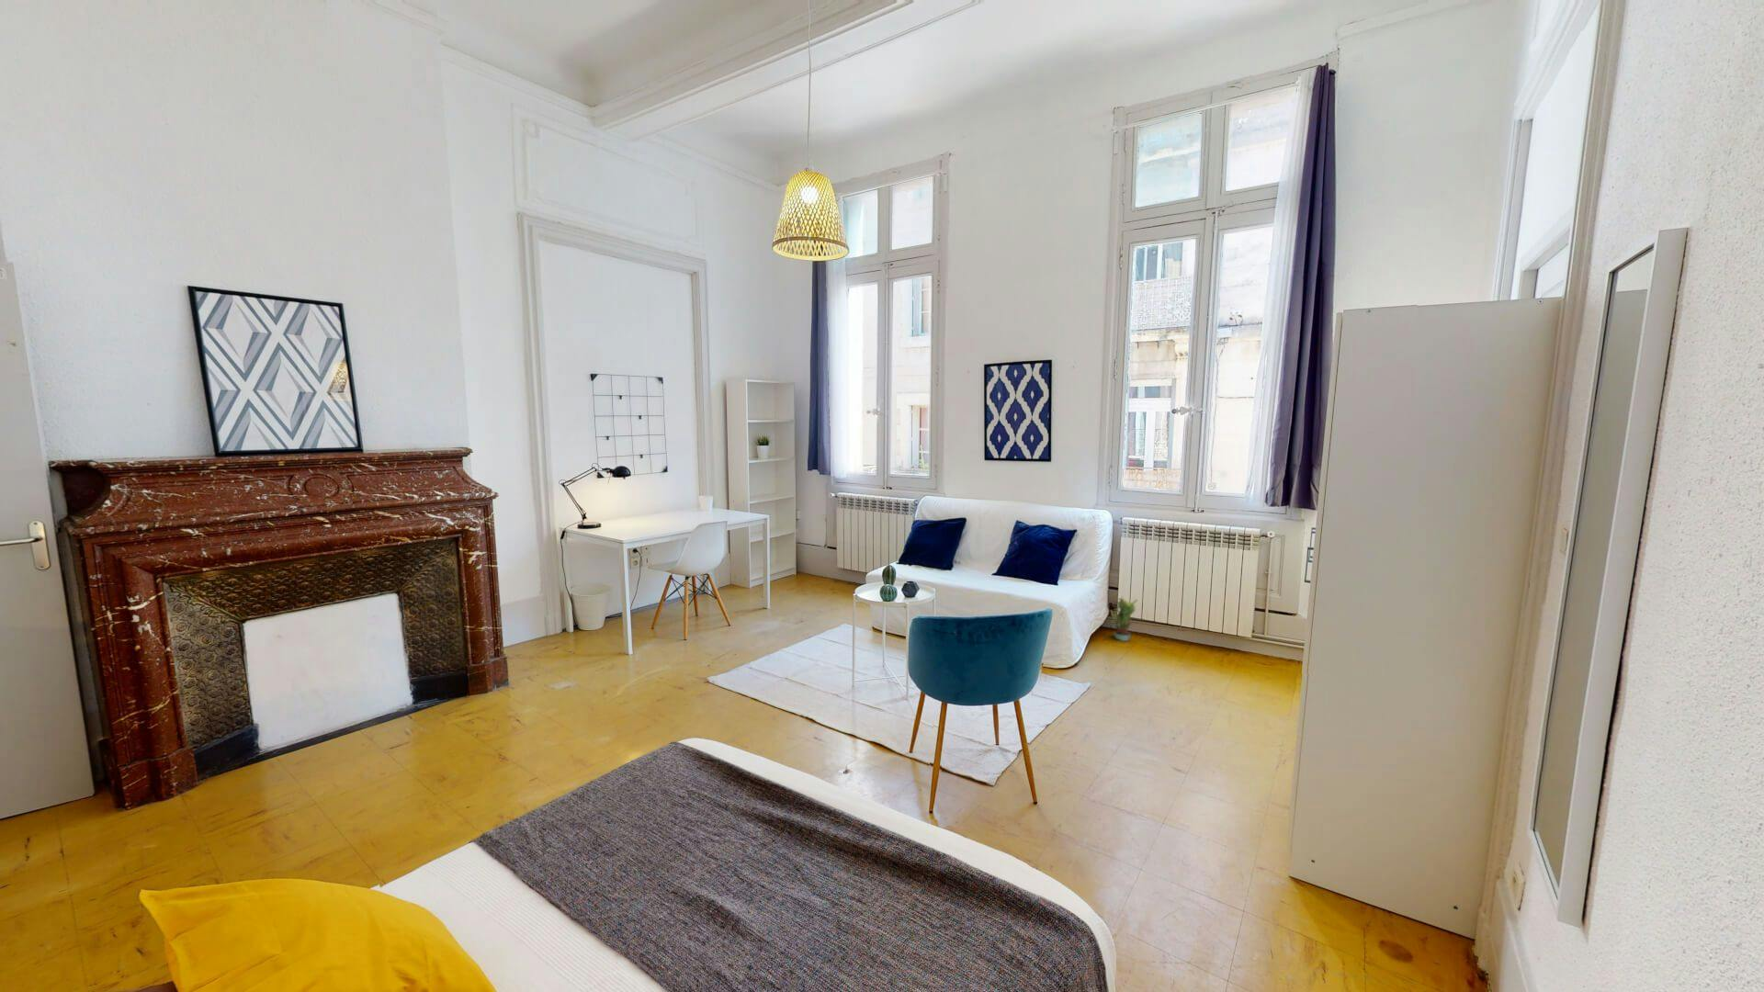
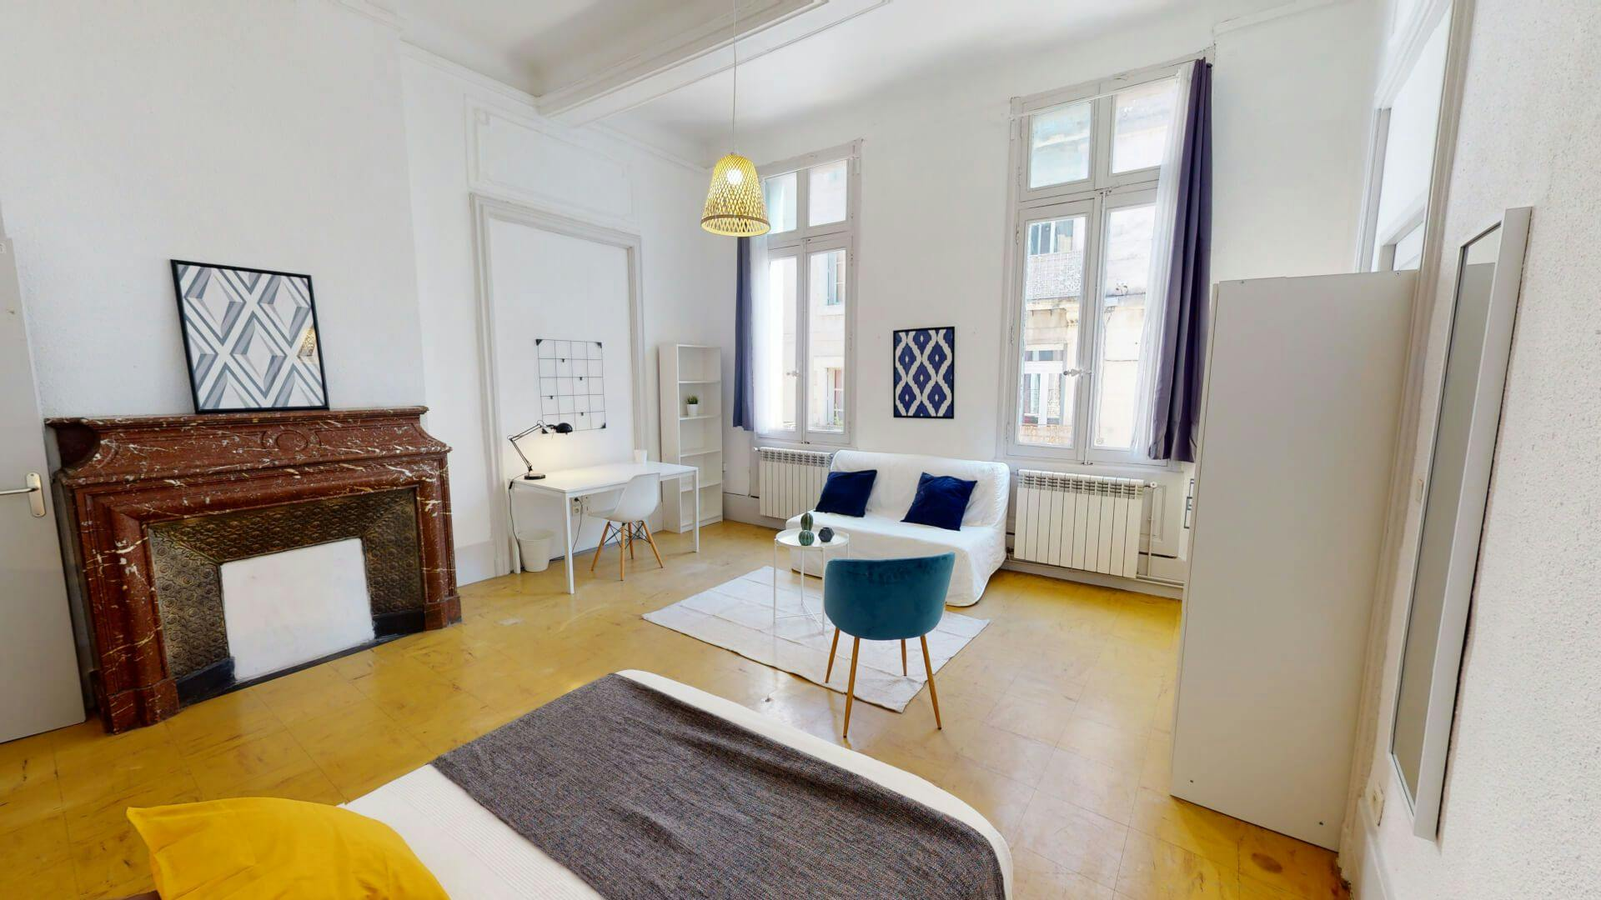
- potted plant [1106,596,1138,642]
